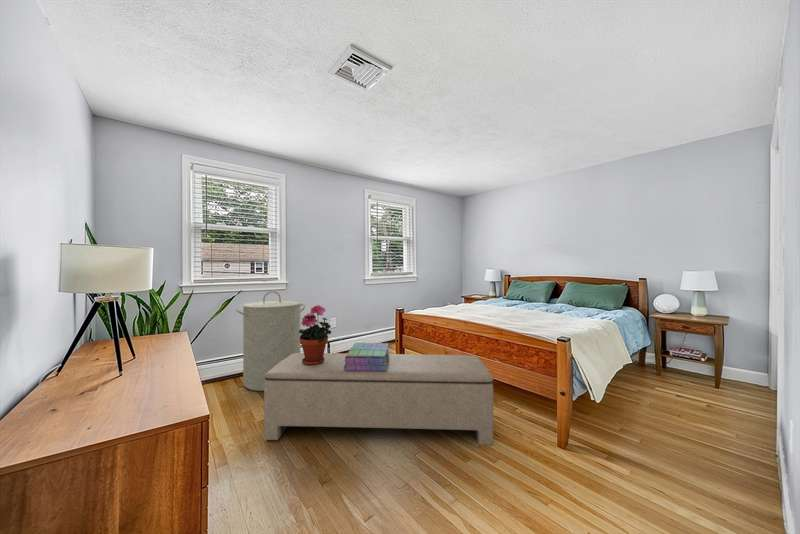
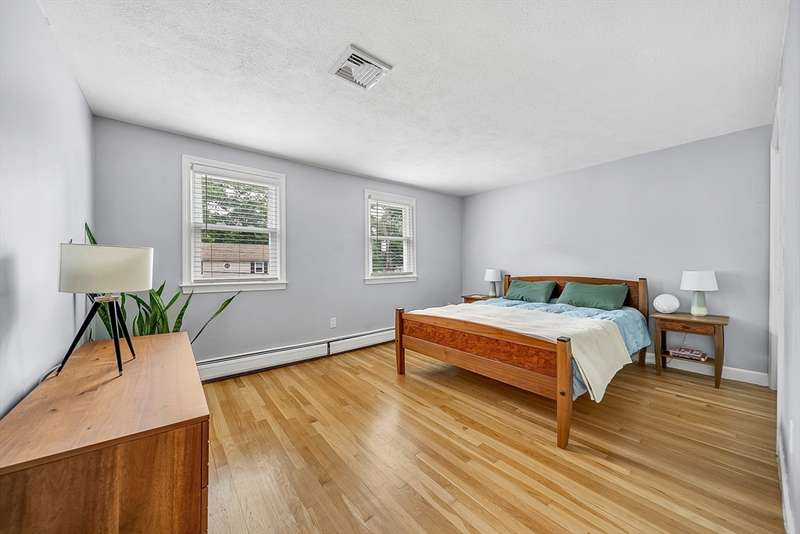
- laundry hamper [235,290,306,392]
- bench [263,352,494,446]
- potted plant [299,304,332,365]
- stack of books [344,342,390,371]
